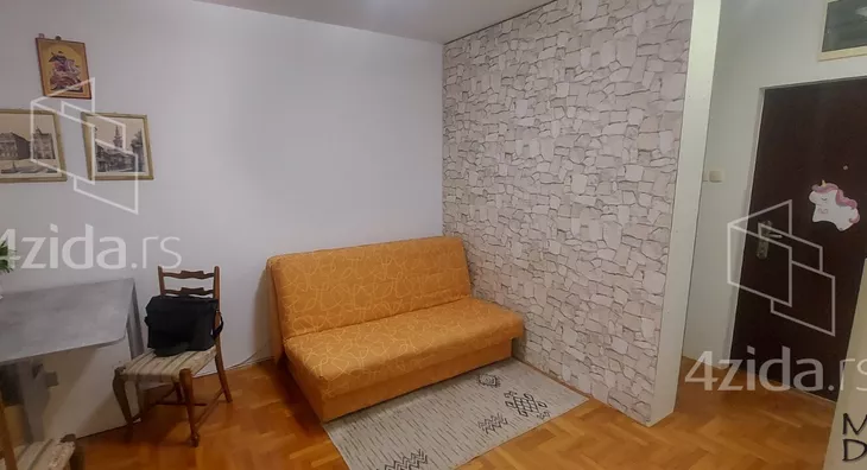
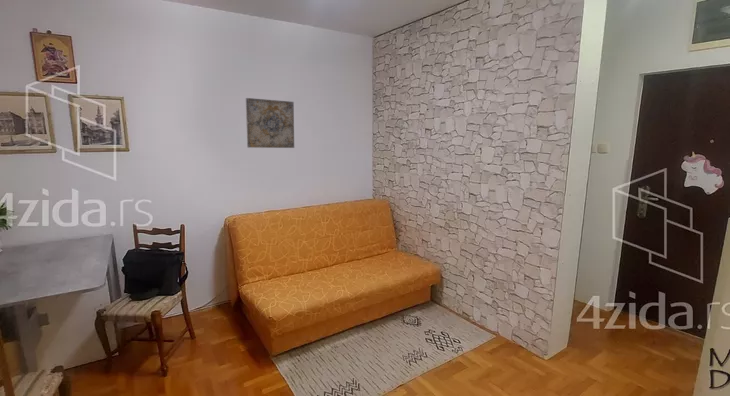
+ wall art [245,97,295,149]
